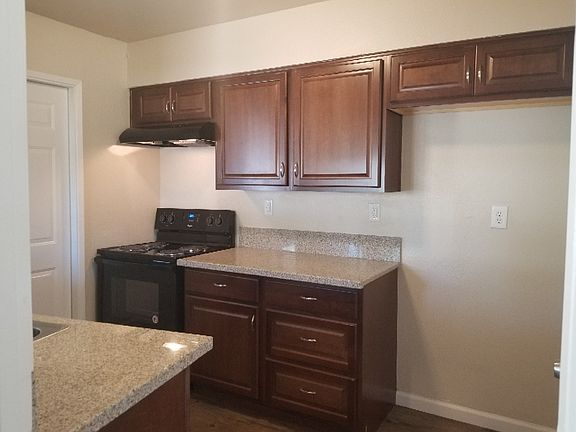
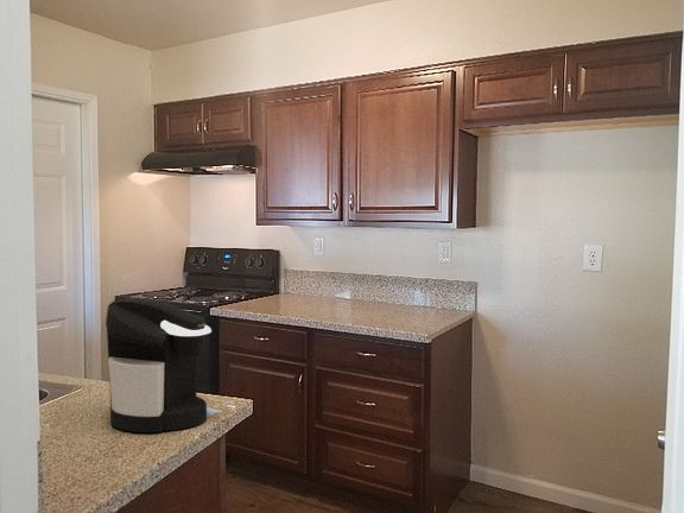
+ coffee maker [104,297,213,433]
